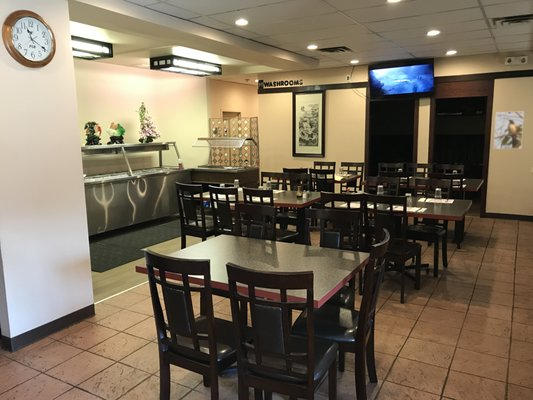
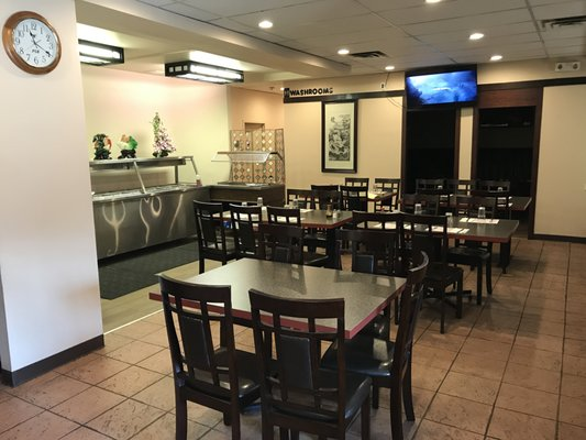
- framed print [493,110,525,150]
